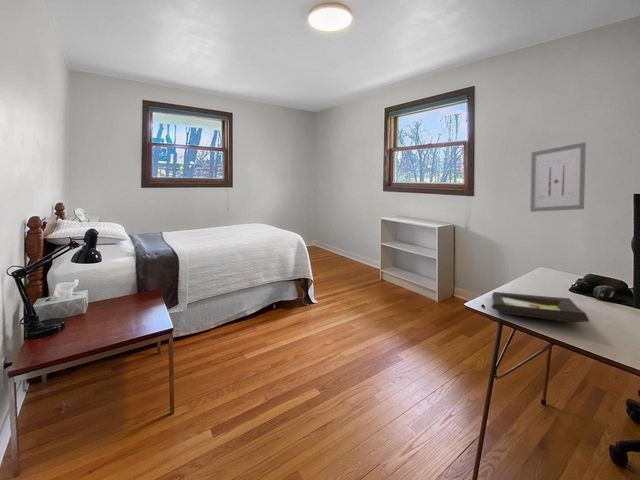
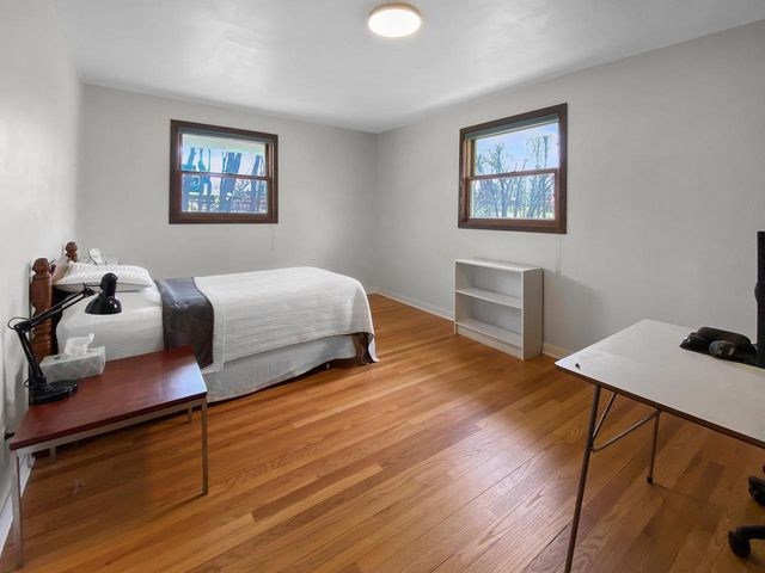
- wall art [529,141,587,213]
- picture frame [490,291,591,323]
